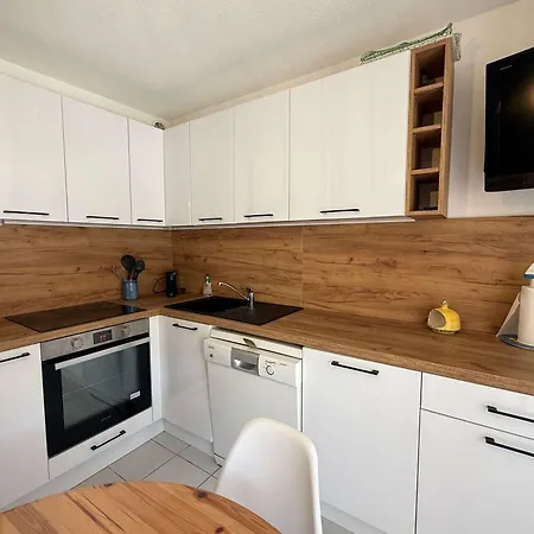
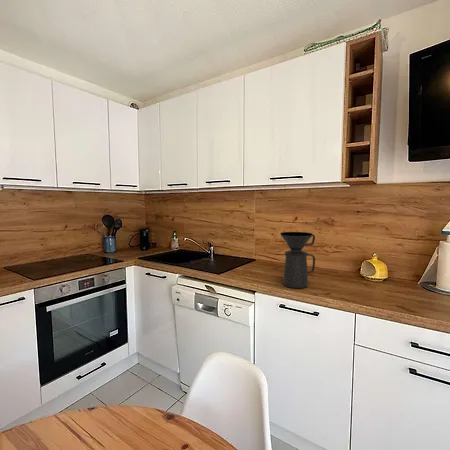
+ coffee maker [279,231,316,289]
